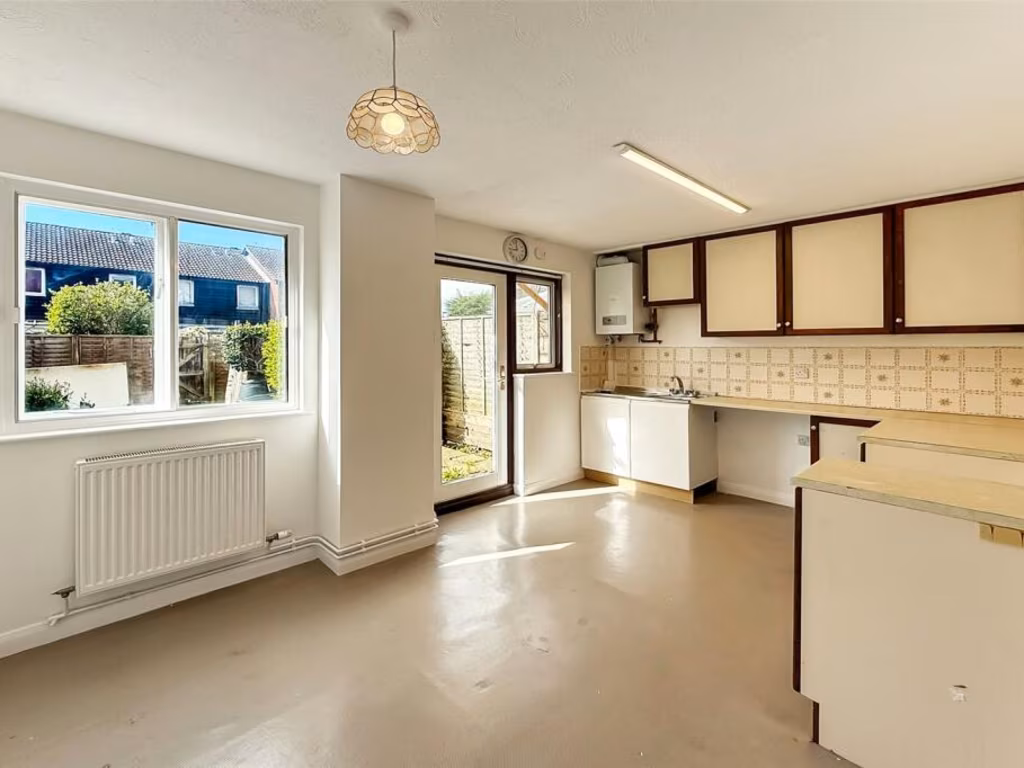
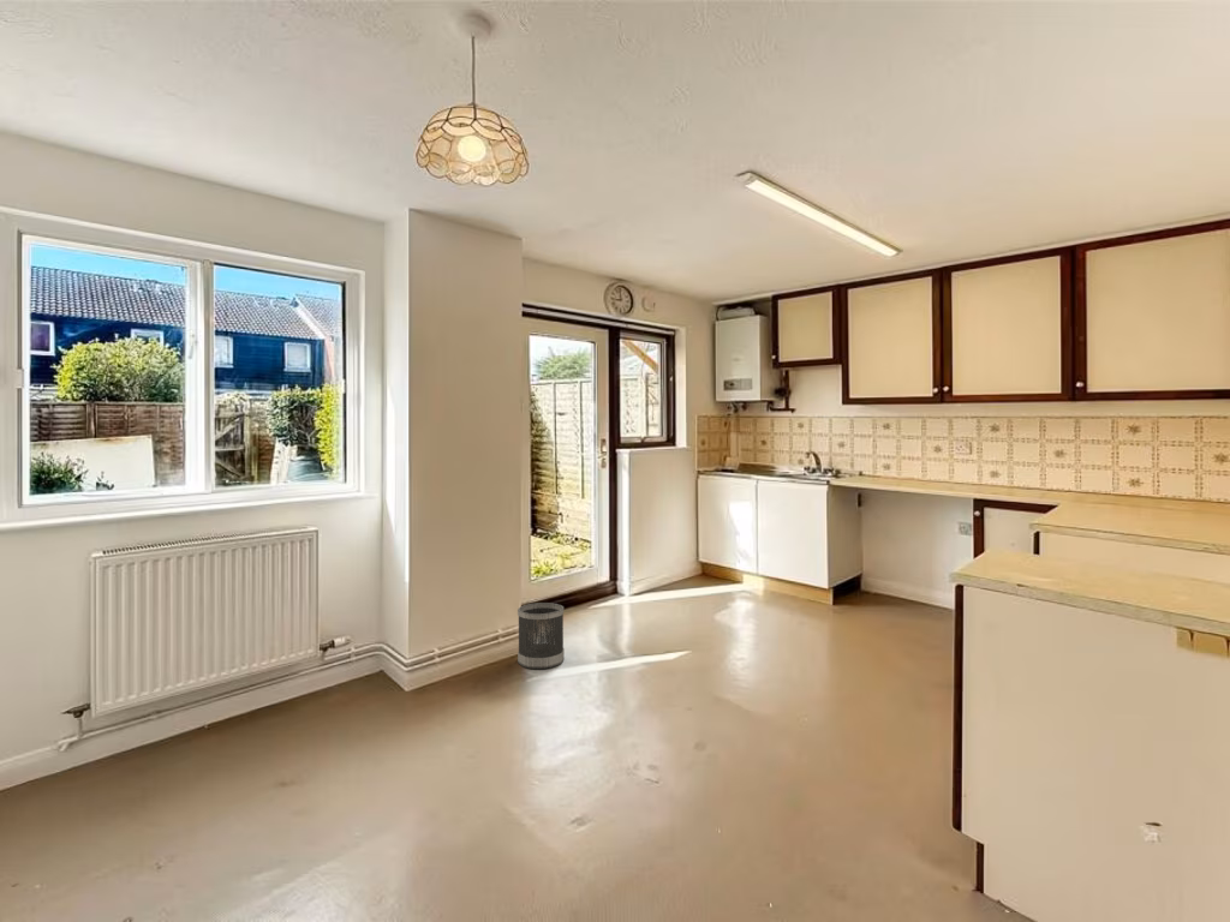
+ wastebasket [517,601,566,670]
